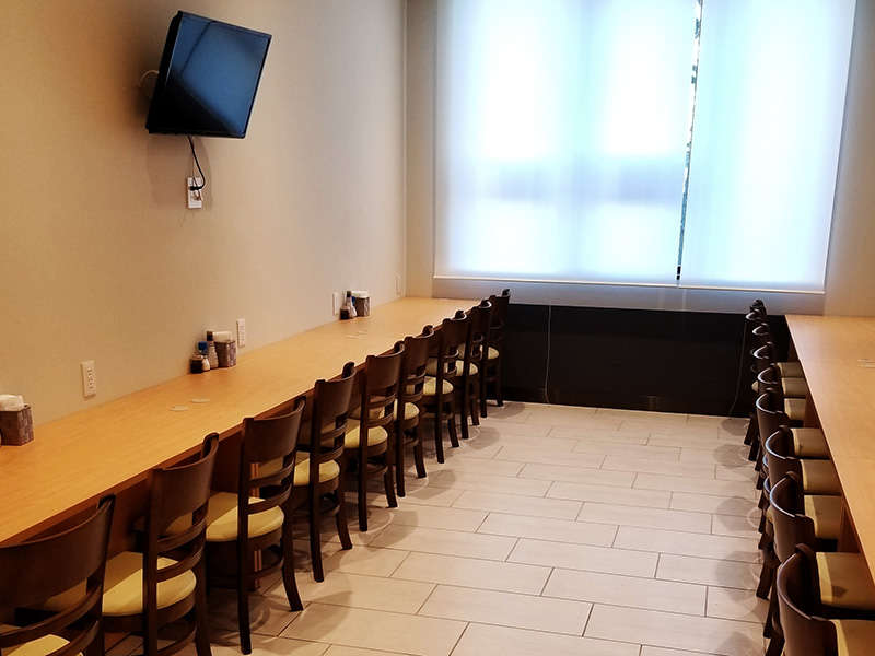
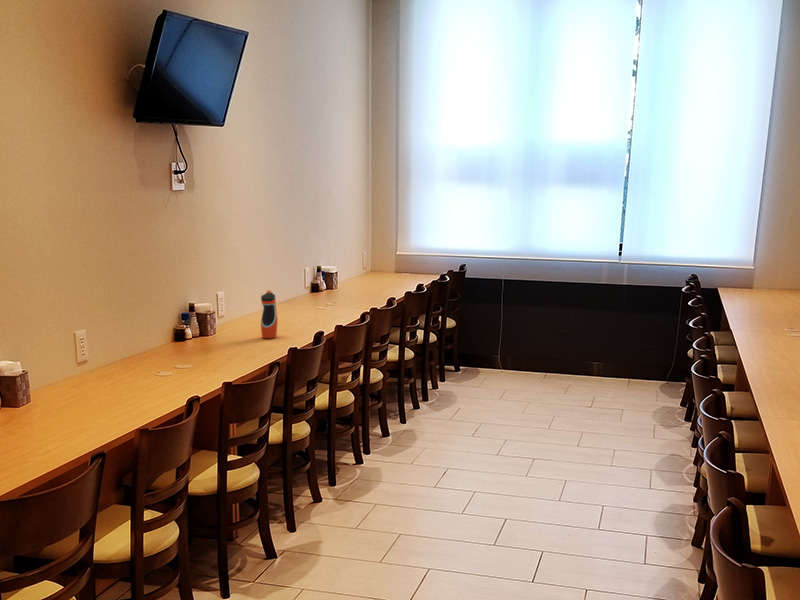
+ water bottle [260,289,279,340]
